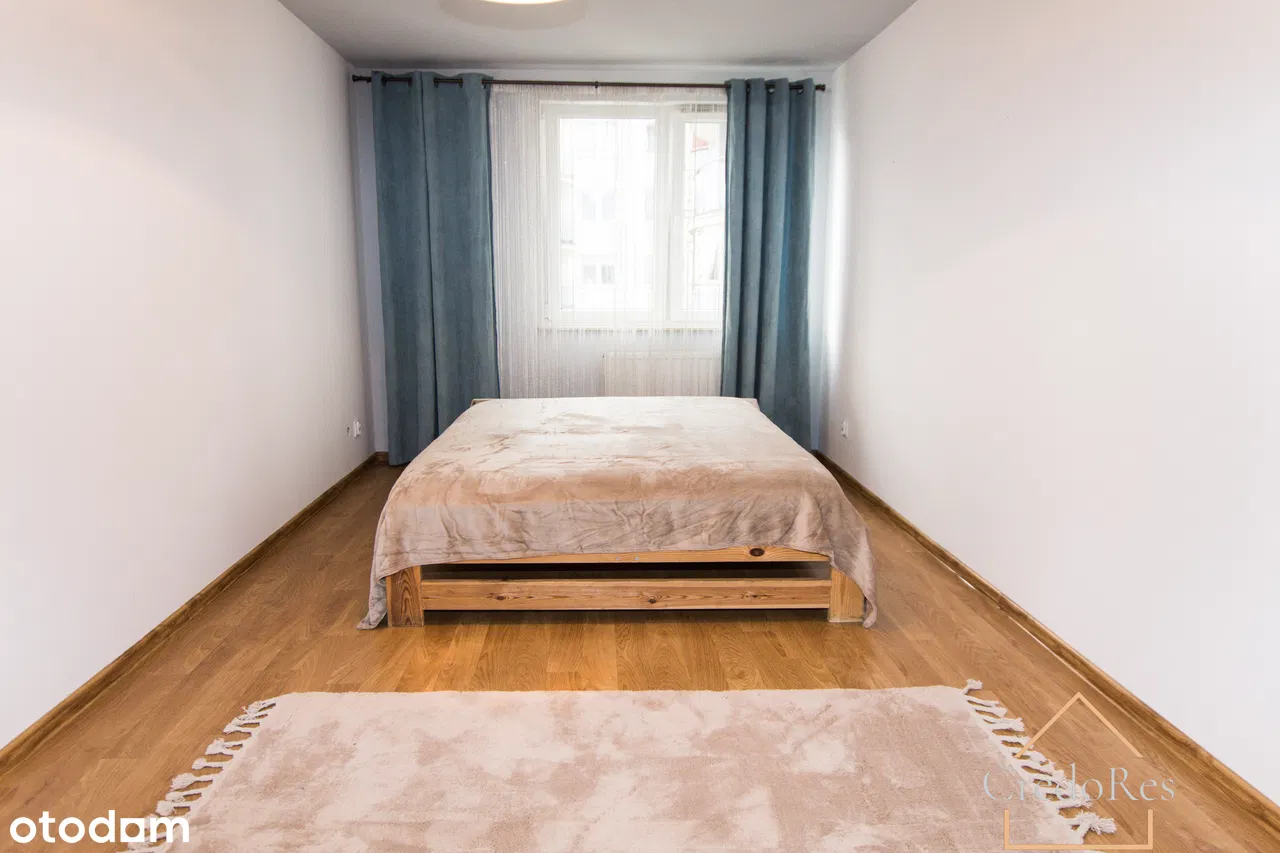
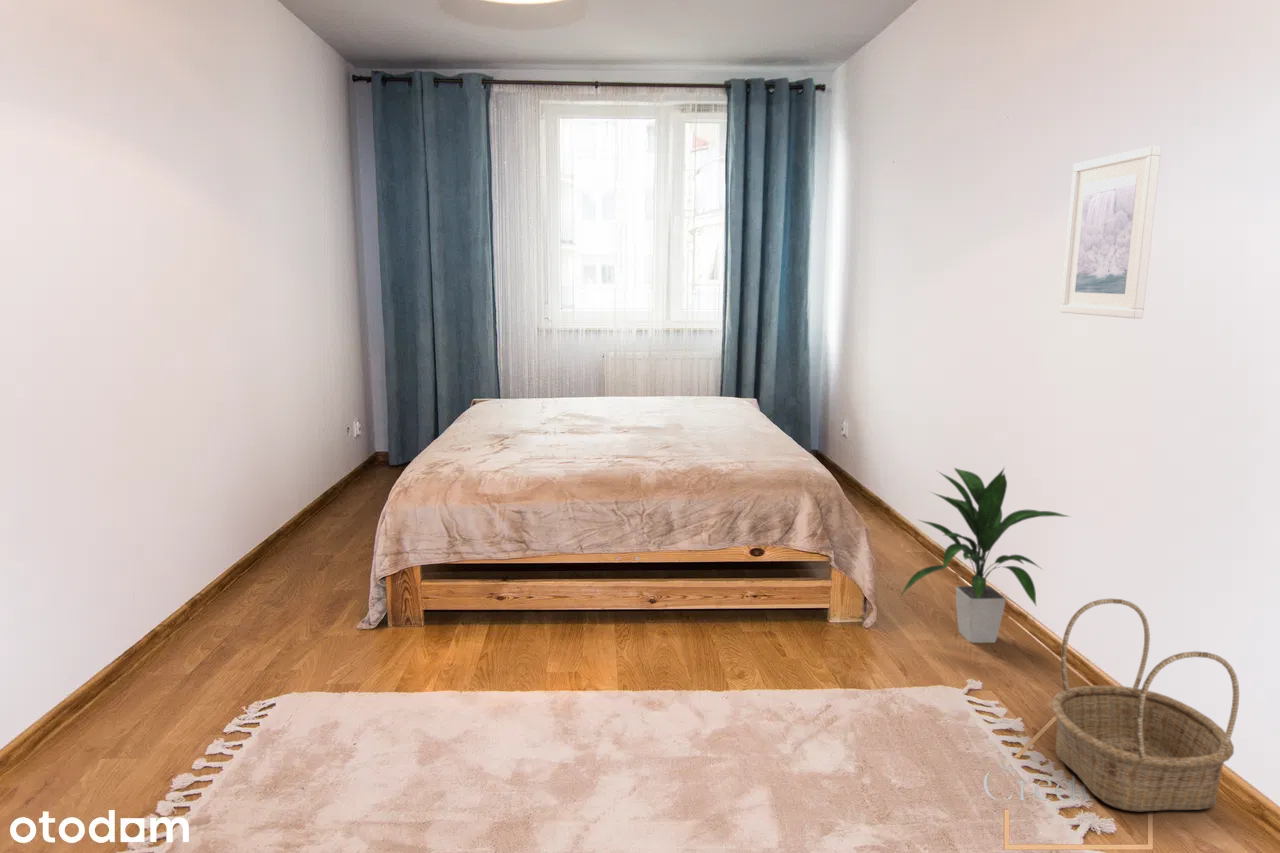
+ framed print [1059,145,1162,320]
+ basket [1050,598,1240,812]
+ indoor plant [899,466,1073,644]
